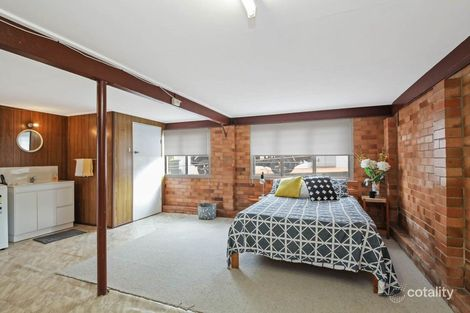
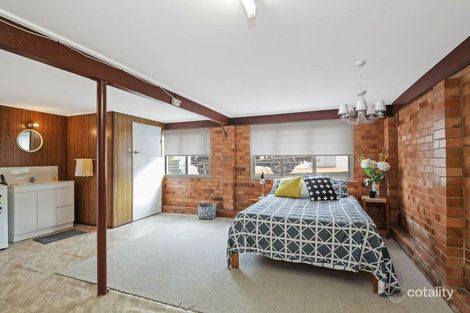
+ chandelier [337,60,387,127]
